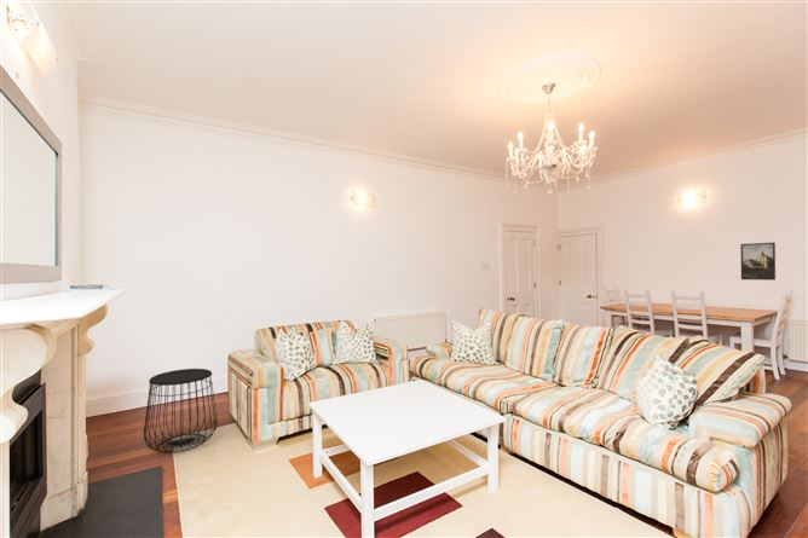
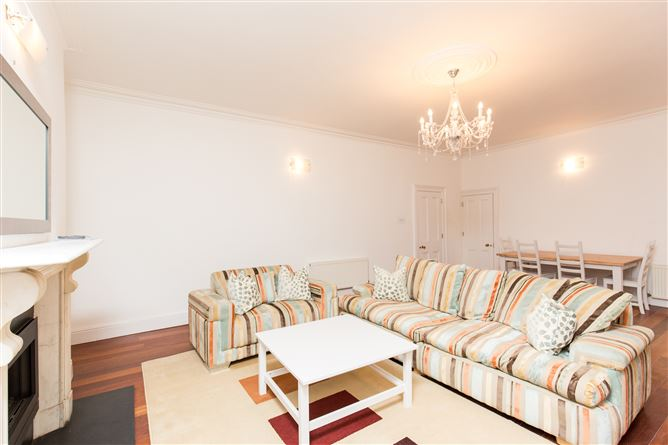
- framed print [739,242,777,282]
- side table [143,368,218,453]
